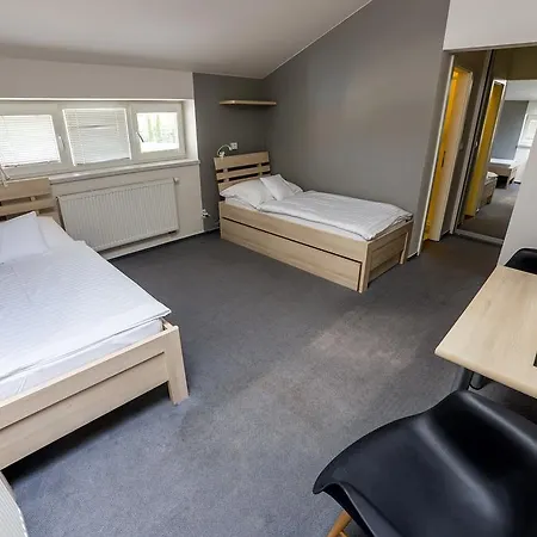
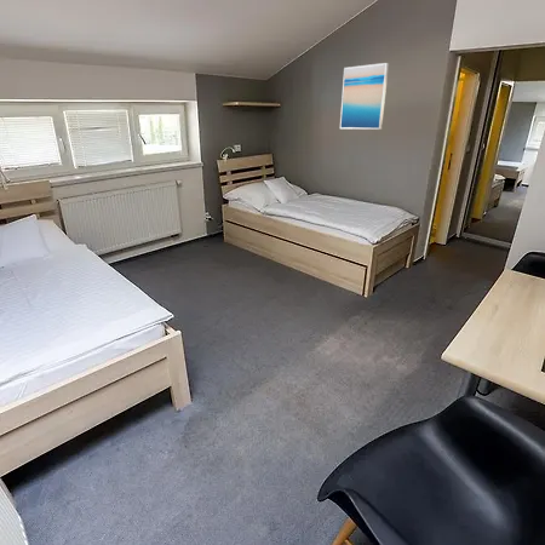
+ wall art [339,62,390,131]
